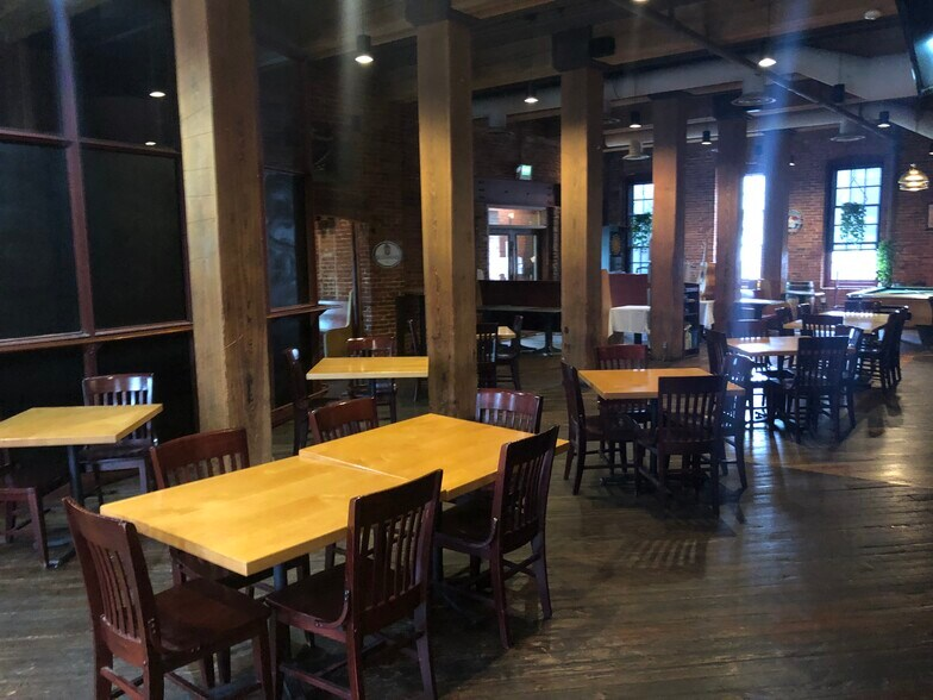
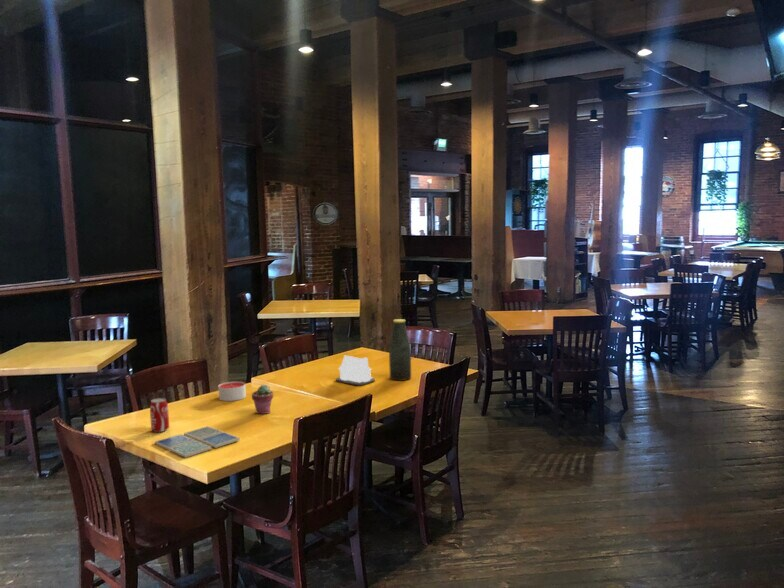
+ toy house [335,354,376,386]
+ beverage can [149,397,170,433]
+ candle [217,381,247,402]
+ bottle [388,318,412,381]
+ potted succulent [251,384,274,415]
+ drink coaster [154,425,241,459]
